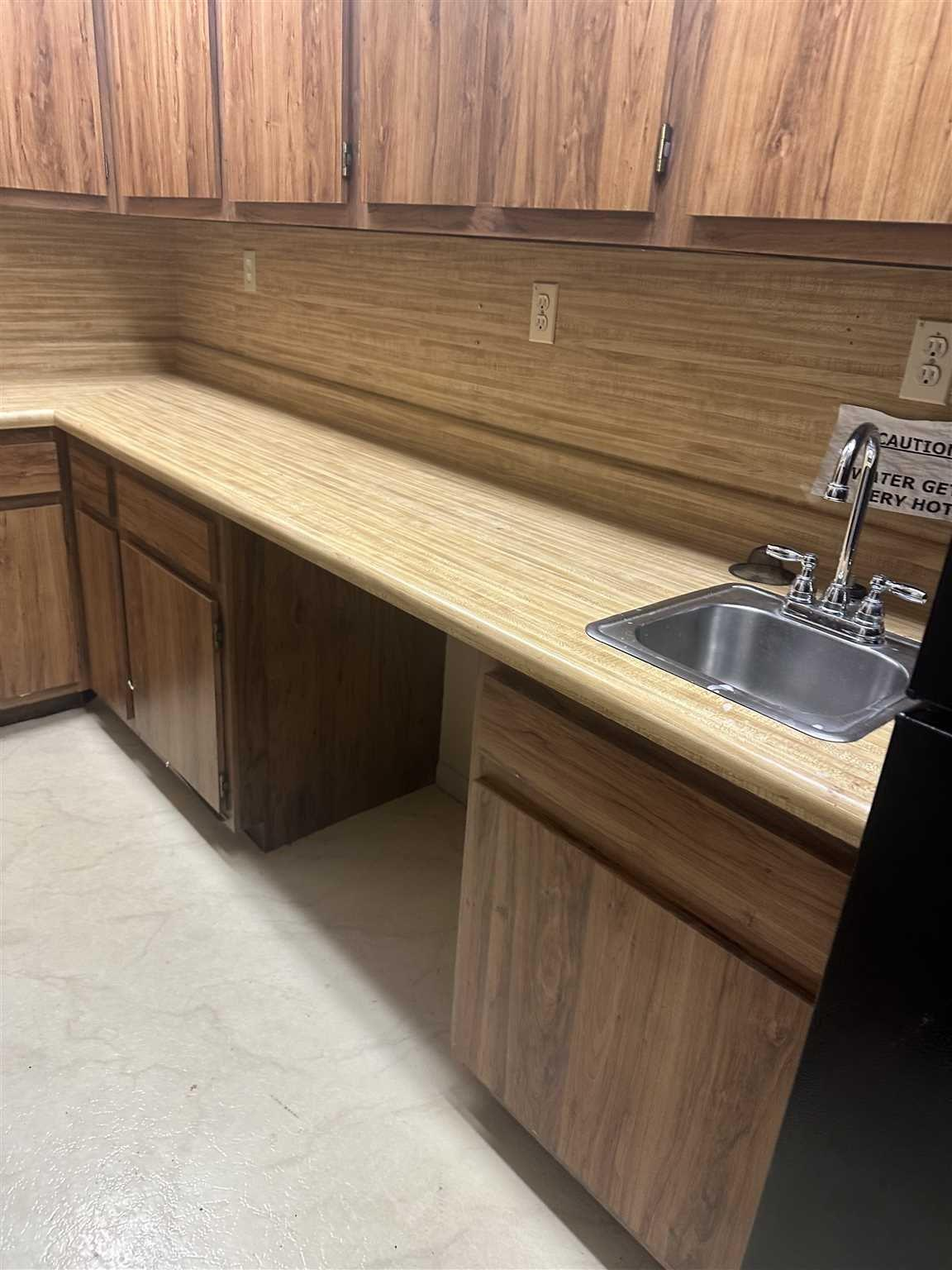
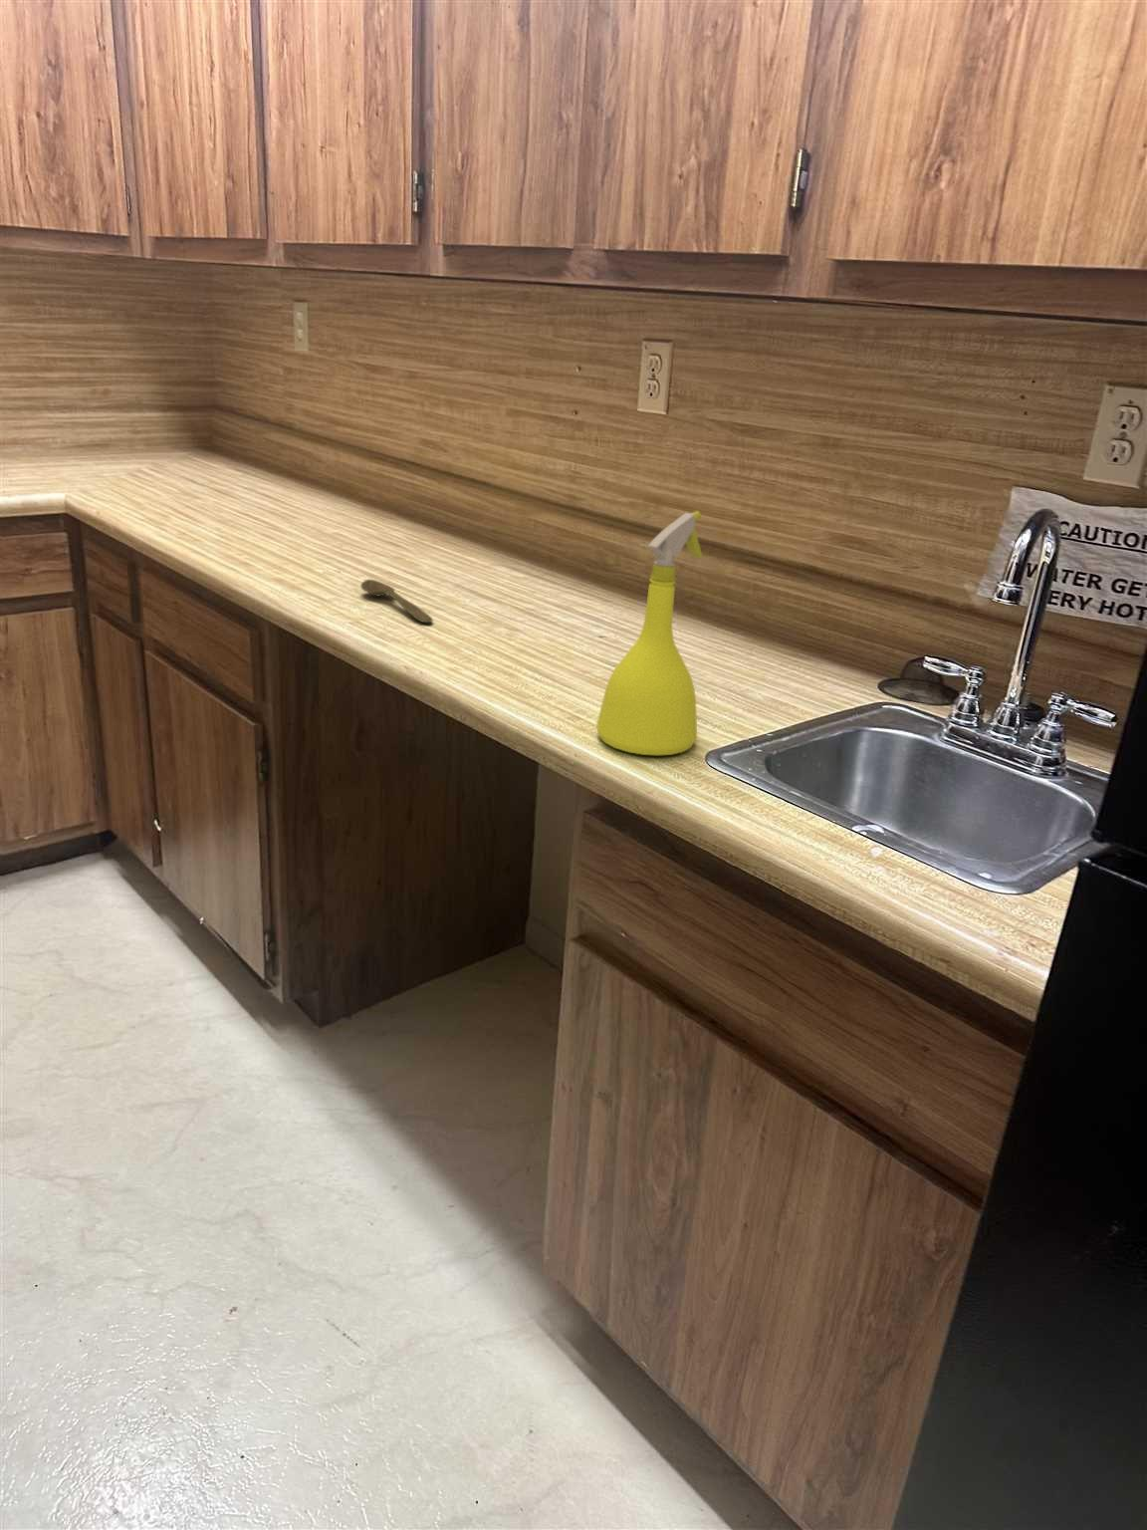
+ spoon [360,578,434,624]
+ spray bottle [595,510,704,757]
